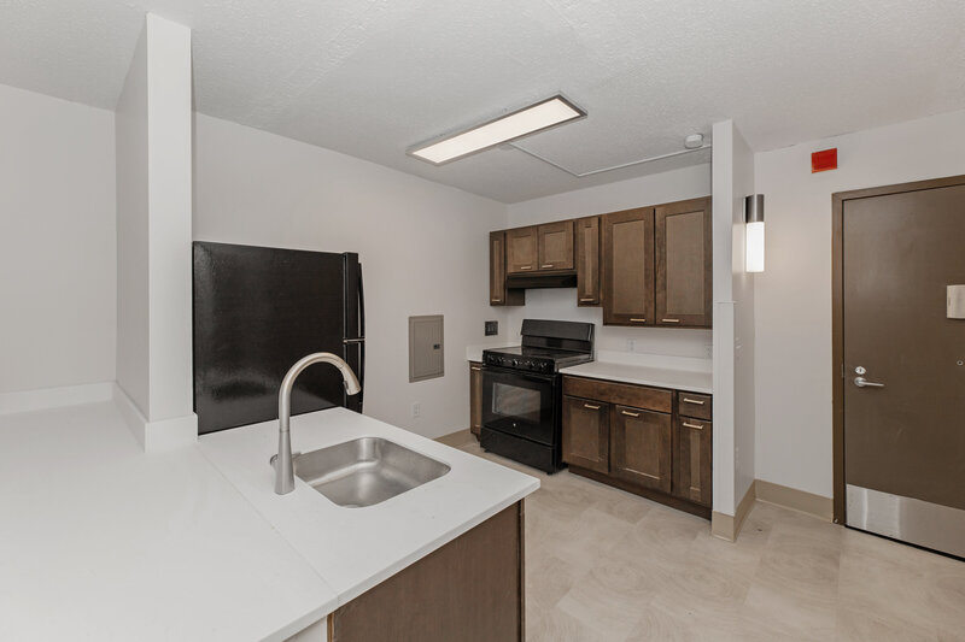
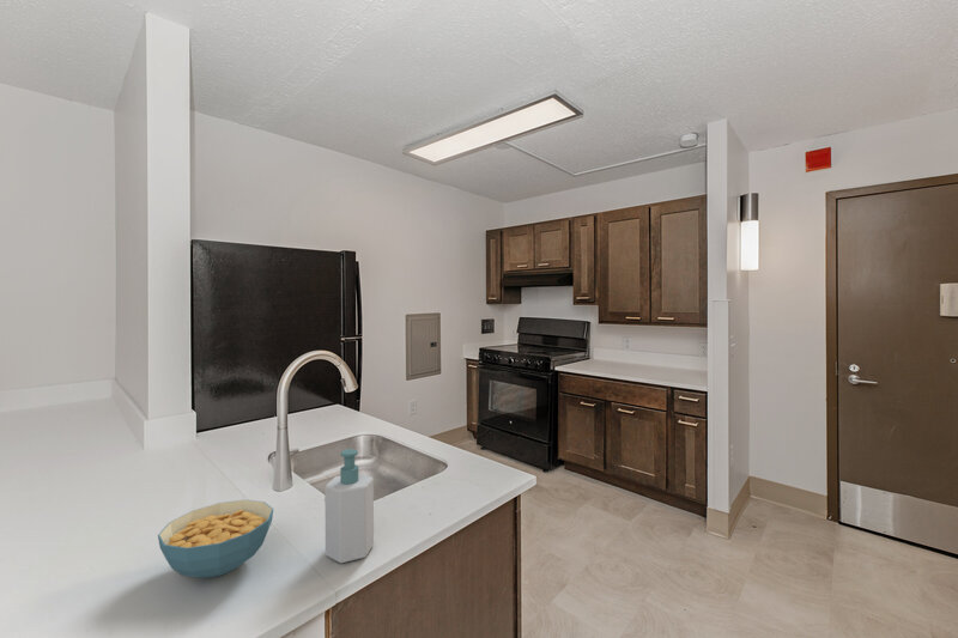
+ cereal bowl [157,499,274,579]
+ soap bottle [323,448,375,564]
